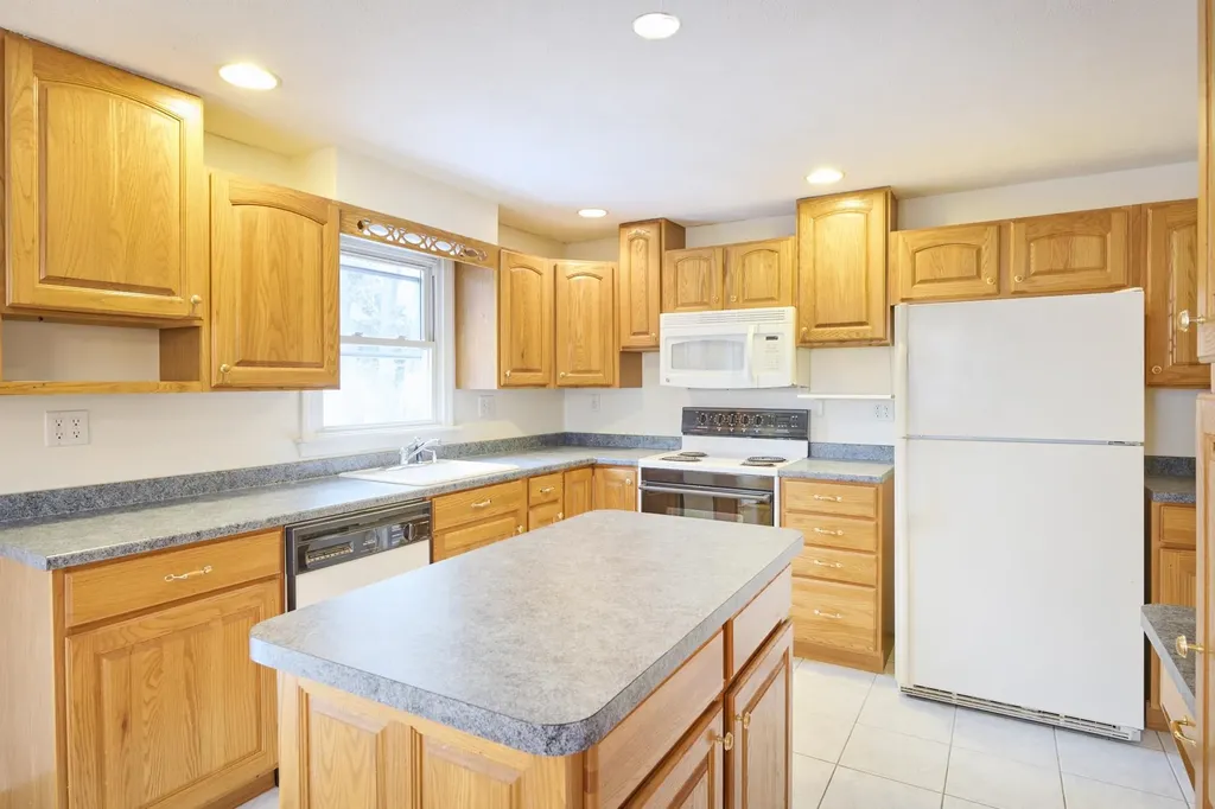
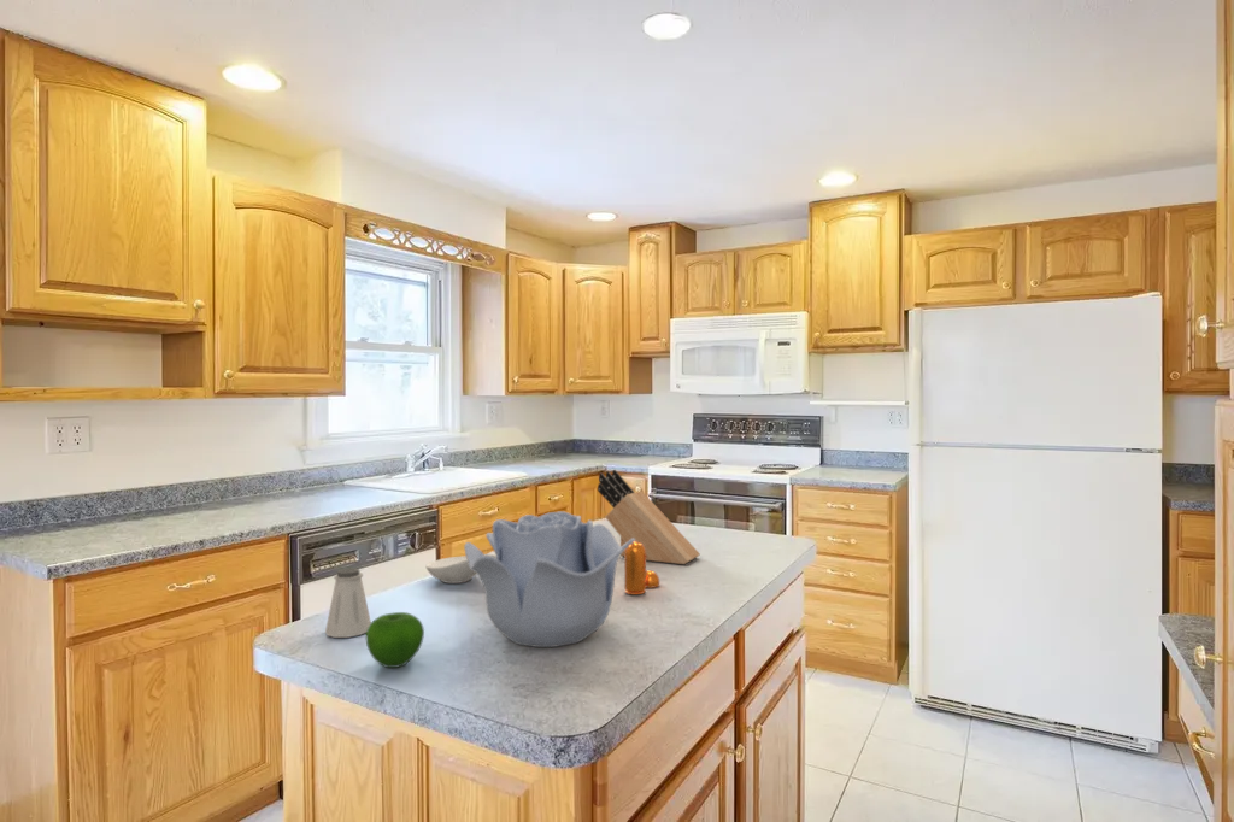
+ spoon rest [424,550,496,585]
+ pepper shaker [623,541,660,595]
+ knife block [597,469,701,565]
+ decorative bowl [463,510,635,648]
+ apple [365,611,425,669]
+ saltshaker [324,568,372,639]
